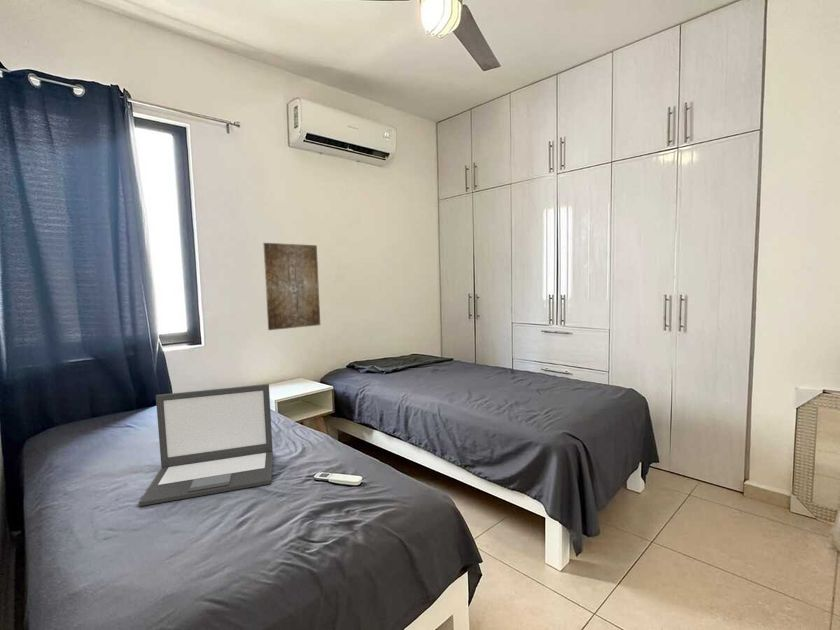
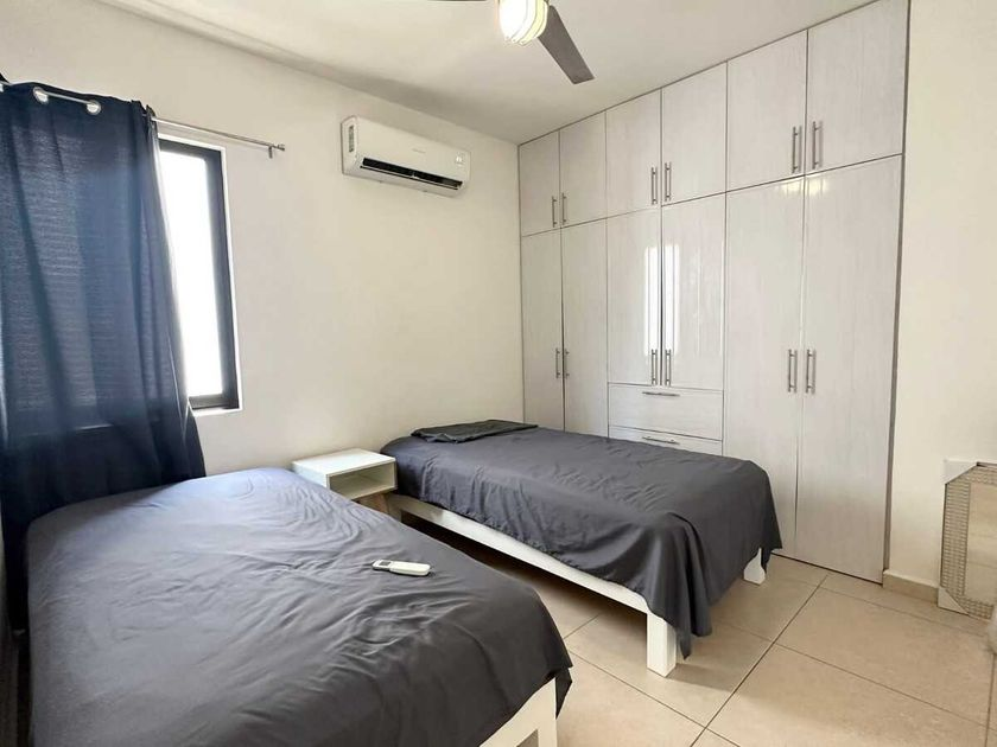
- laptop [138,383,274,507]
- wall art [262,242,321,331]
